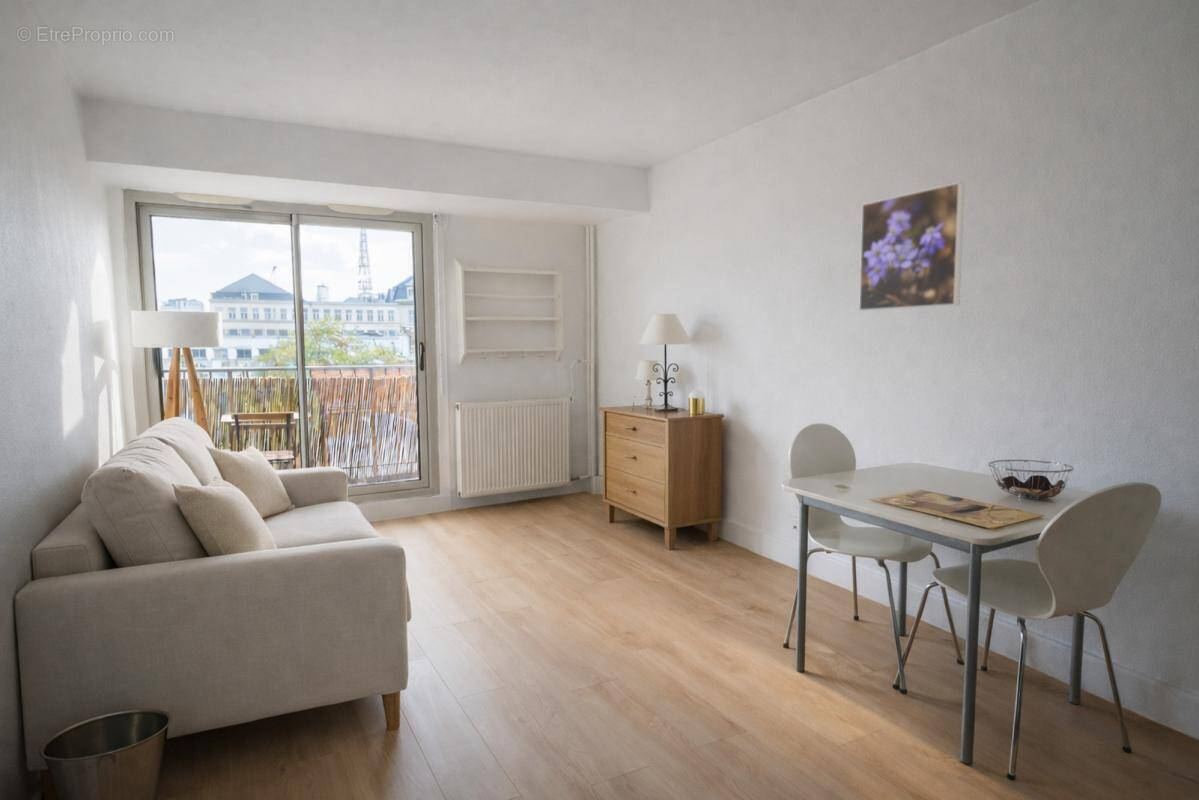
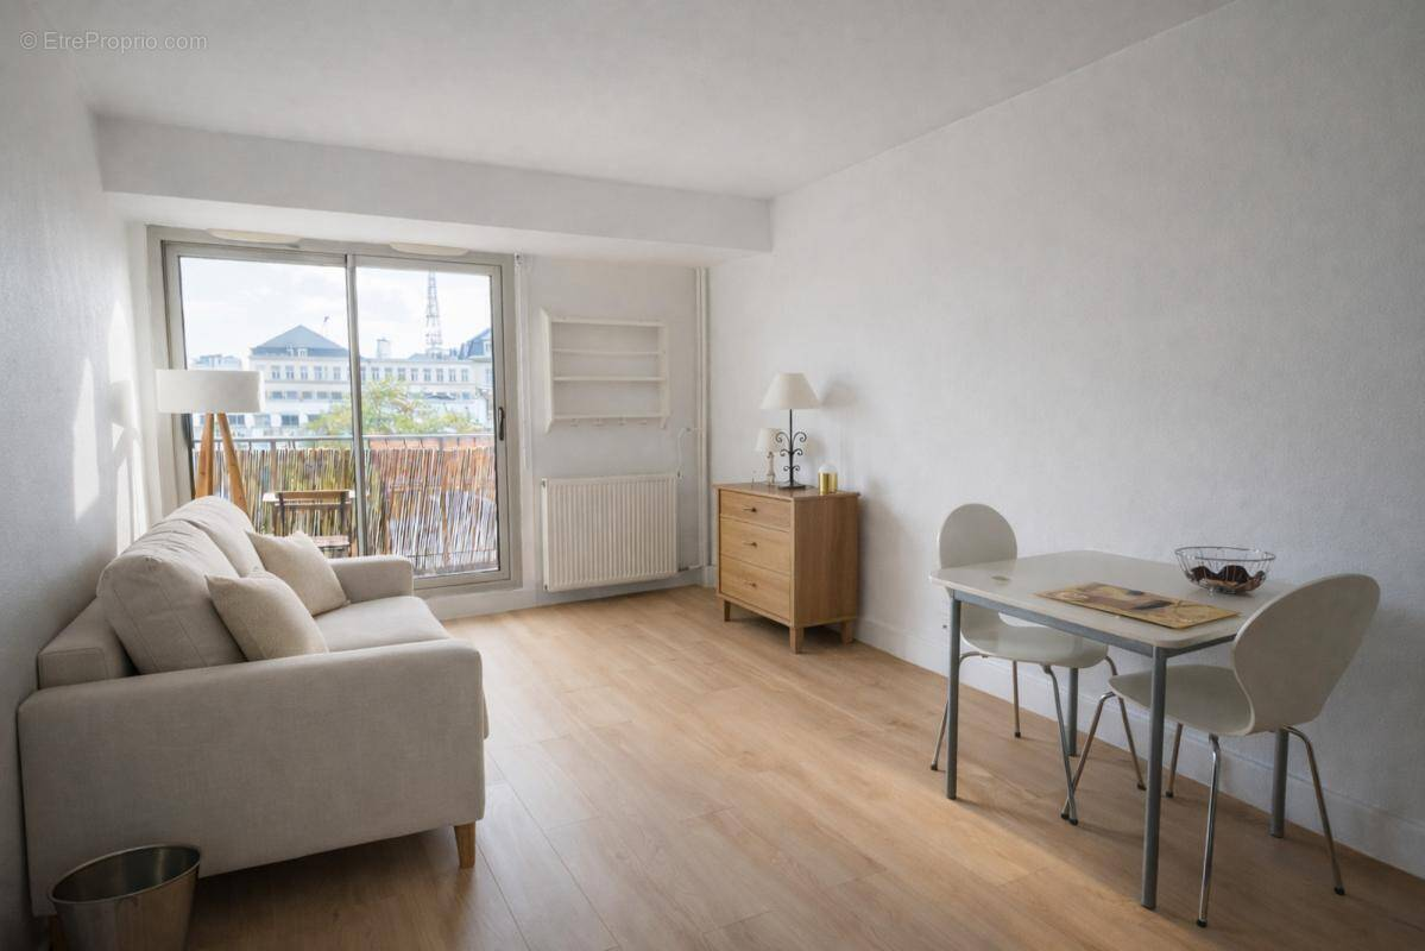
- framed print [858,181,965,312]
